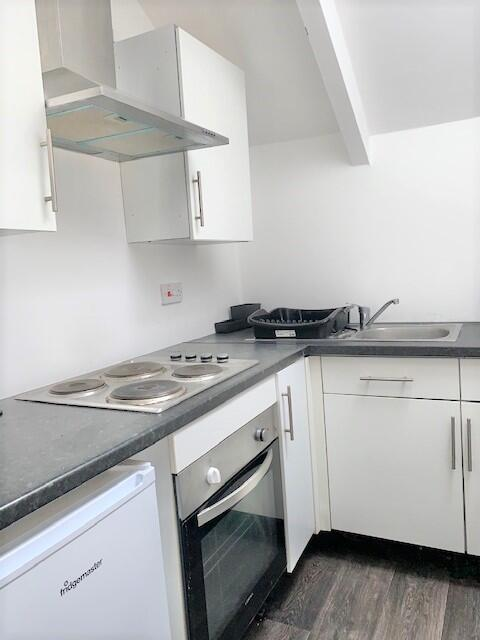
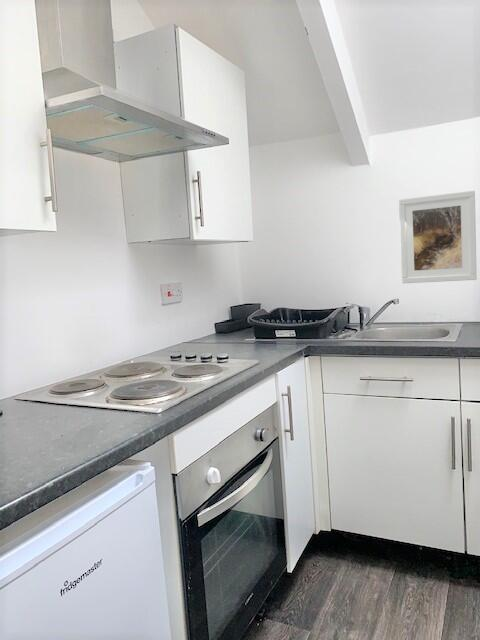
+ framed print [398,190,478,284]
